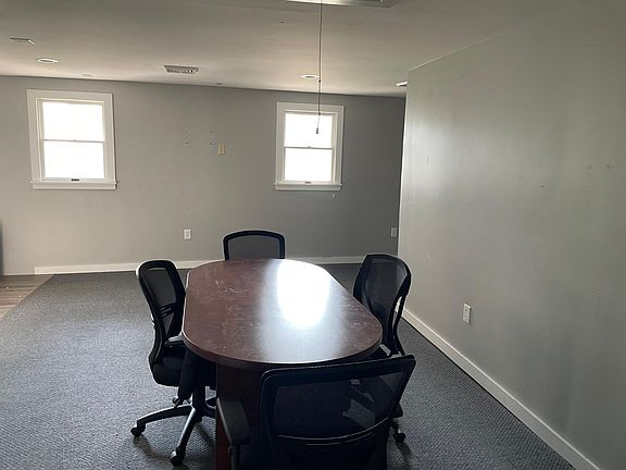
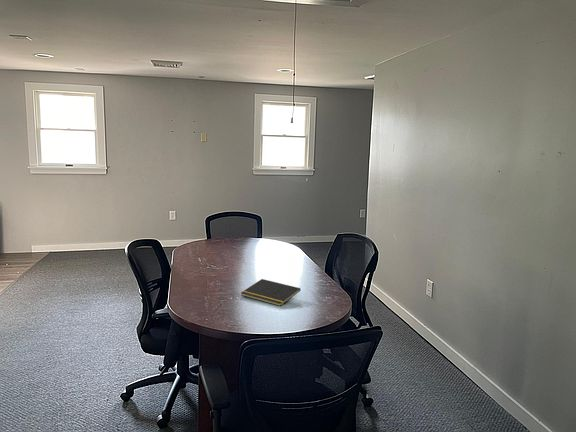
+ notepad [240,278,302,307]
